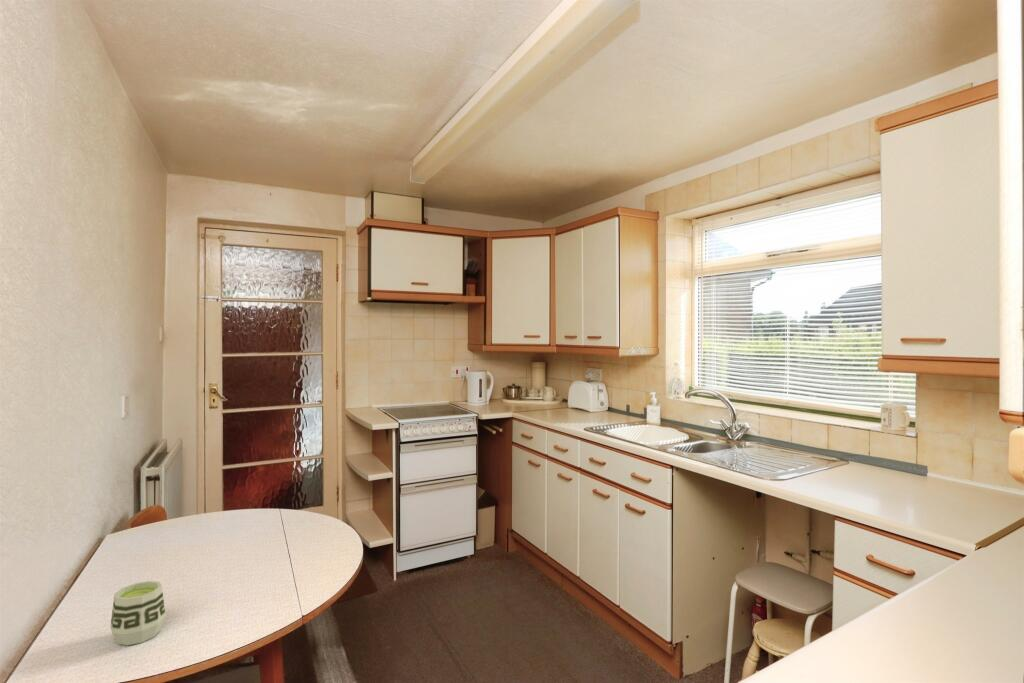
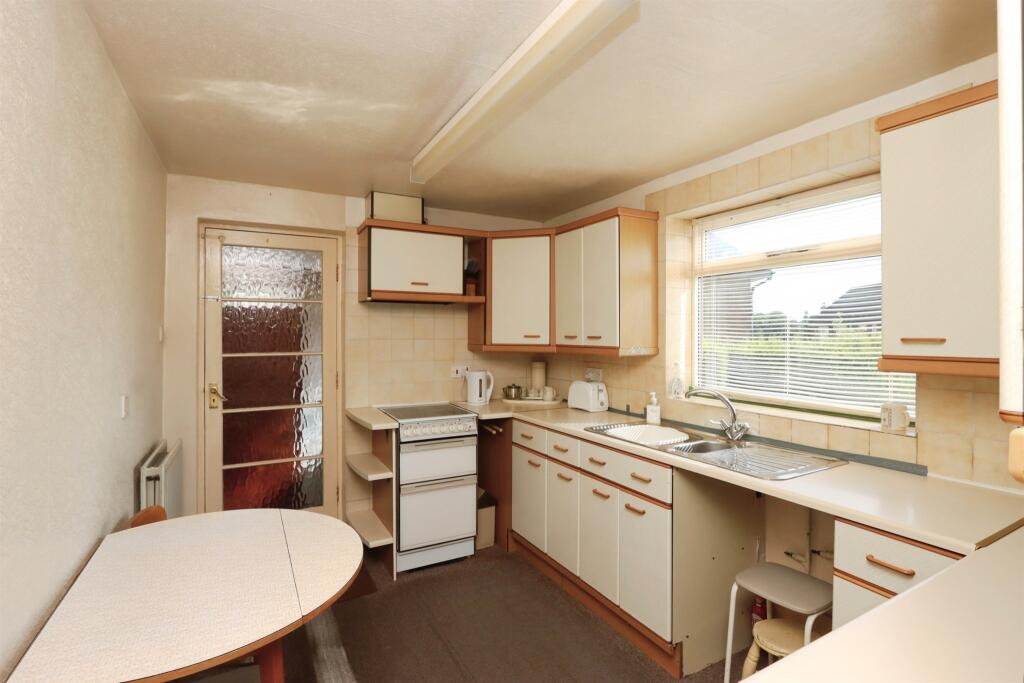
- cup [109,580,167,646]
